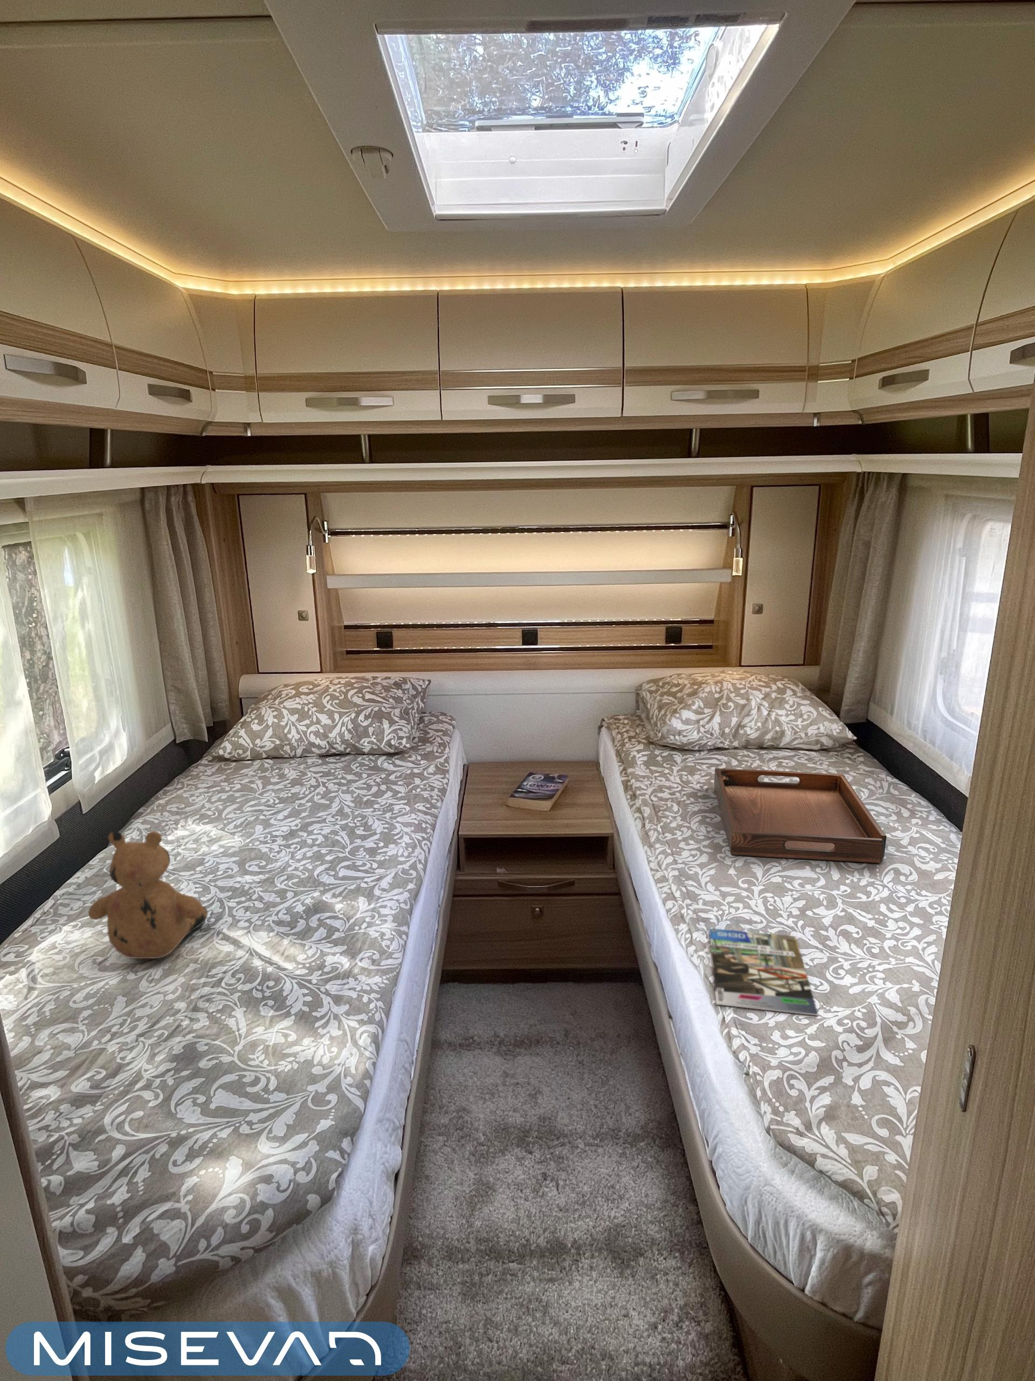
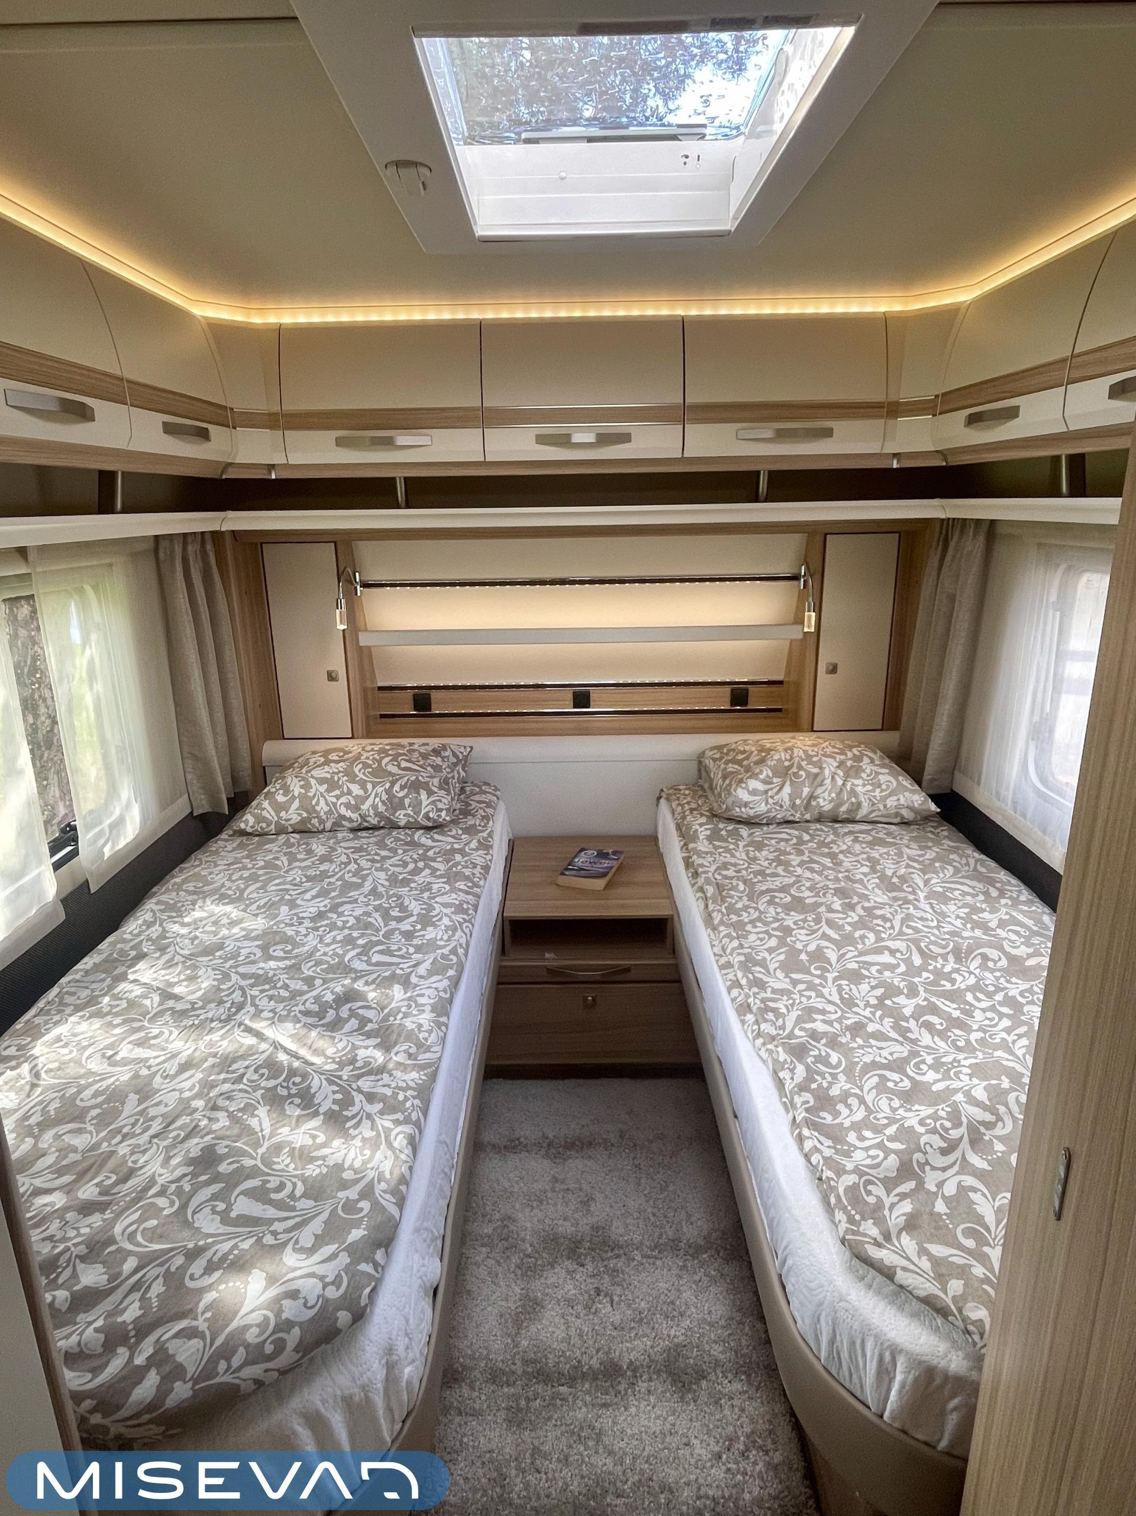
- serving tray [713,768,887,863]
- teddy bear [88,831,208,959]
- magazine [709,928,819,1017]
